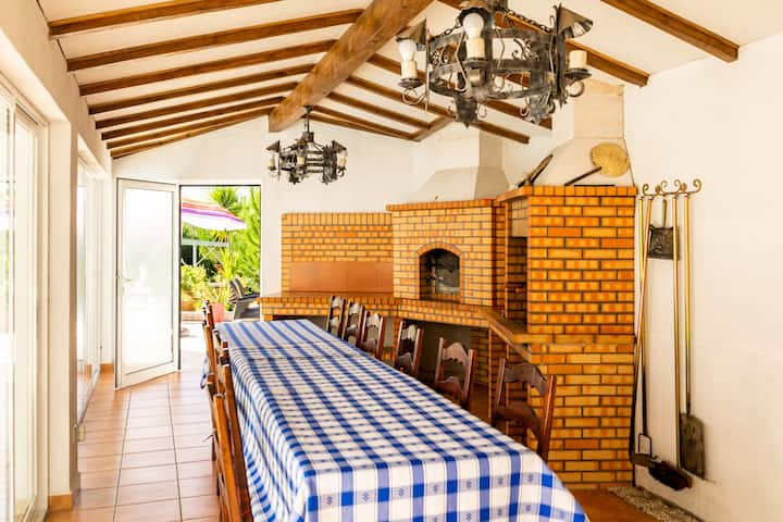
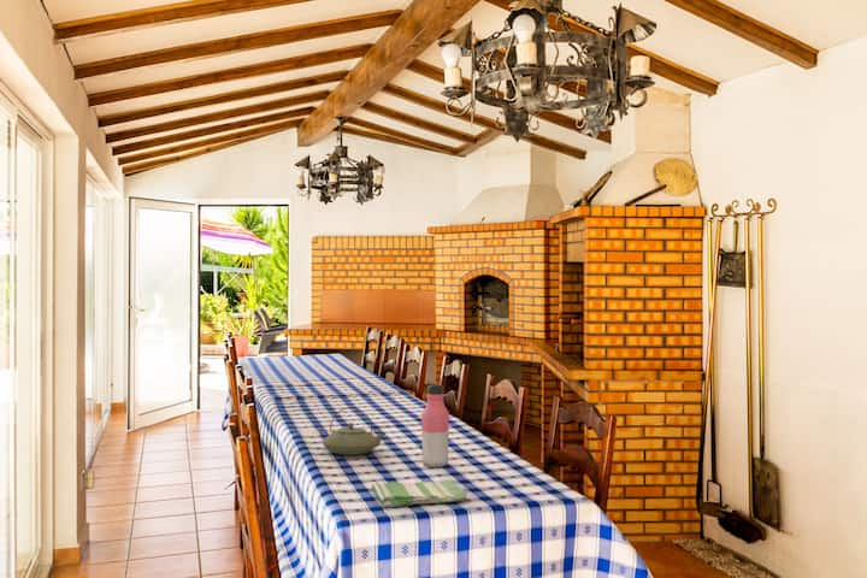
+ teapot [322,406,387,456]
+ dish towel [371,478,470,508]
+ water bottle [420,383,450,468]
